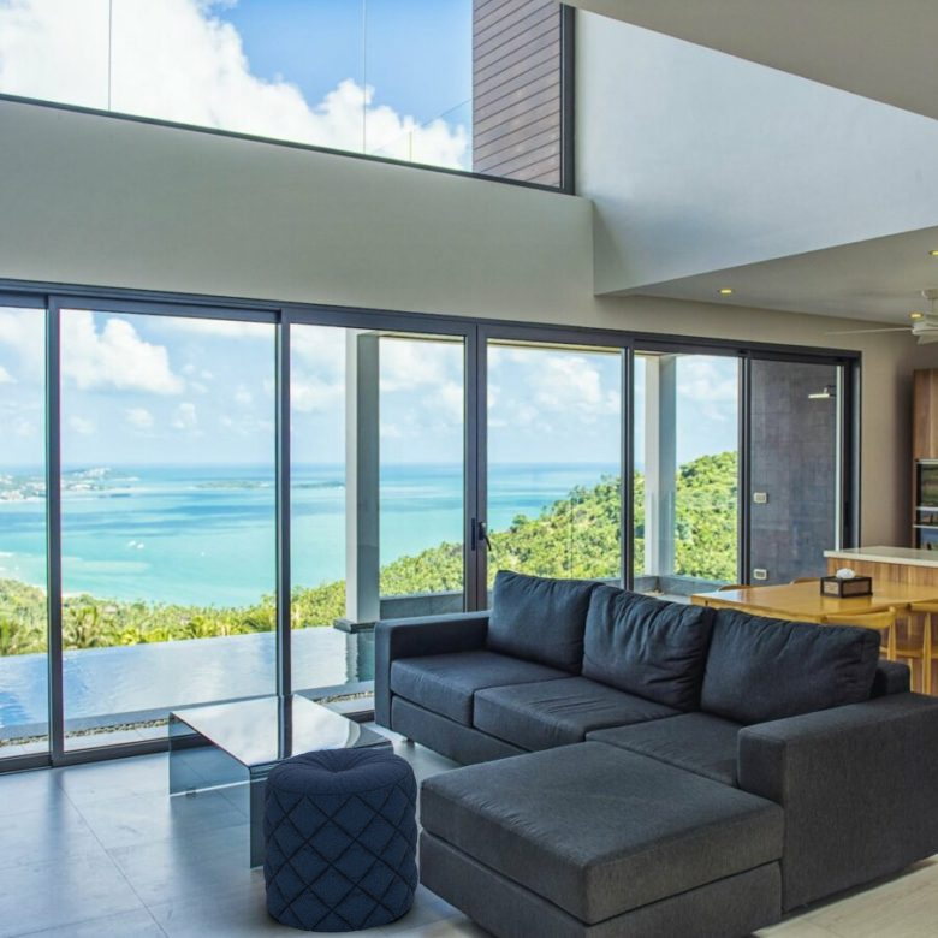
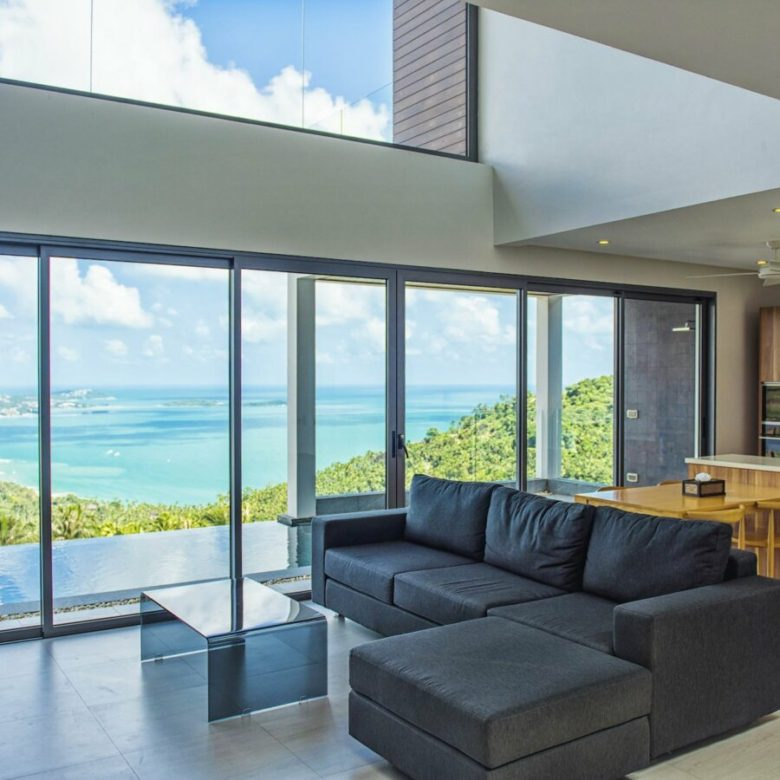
- pouf [261,747,420,934]
